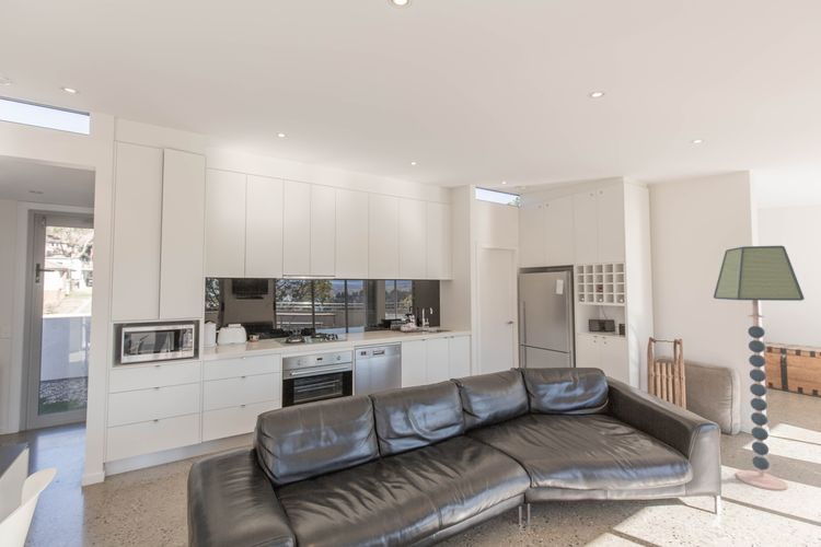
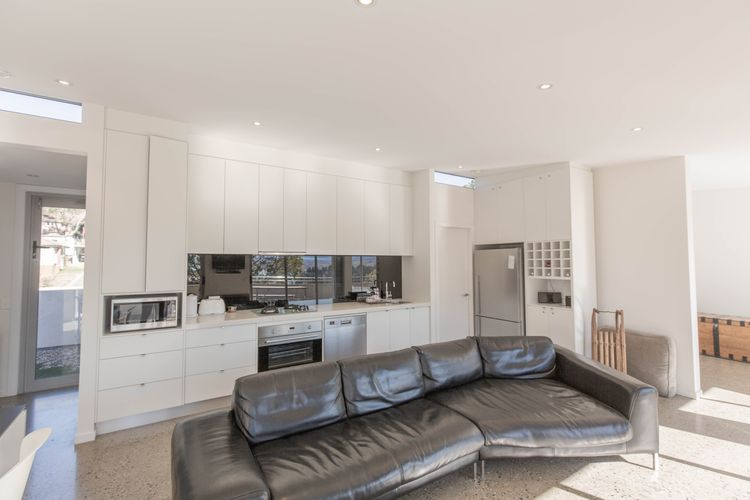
- floor lamp [713,245,806,492]
